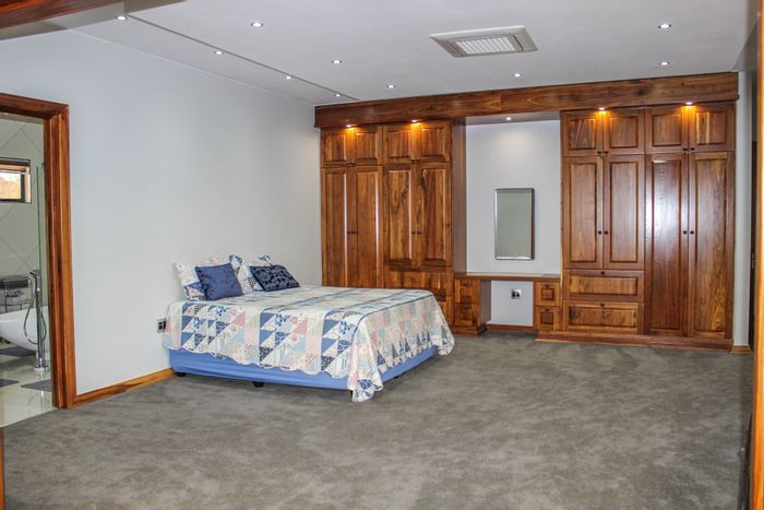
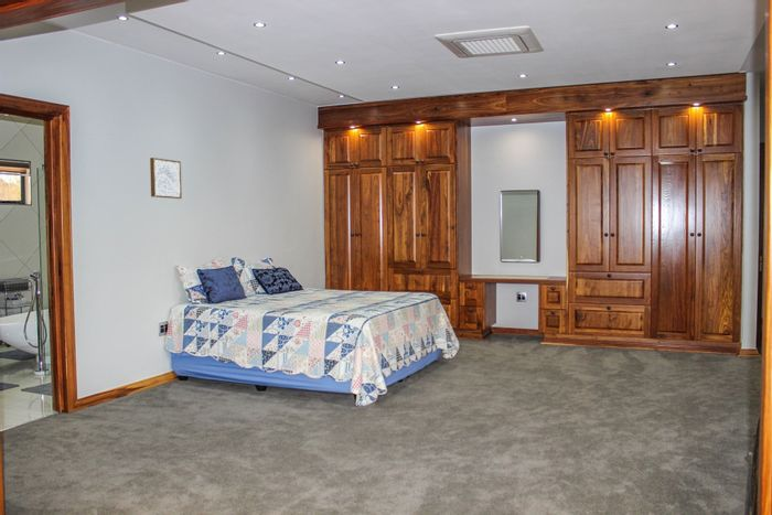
+ wall art [149,157,183,200]
